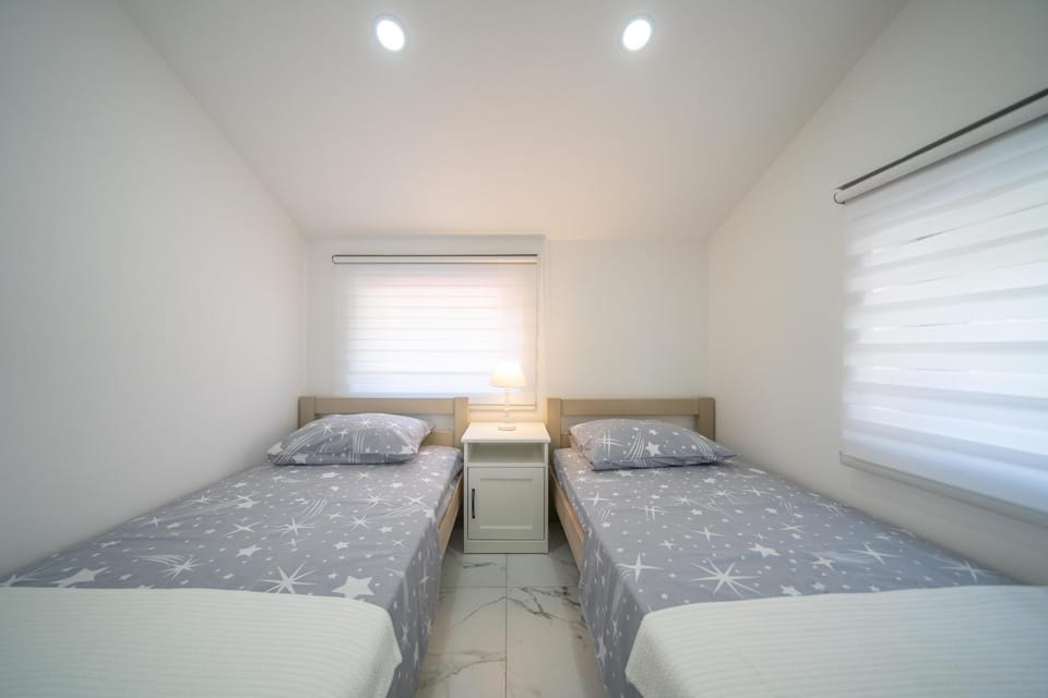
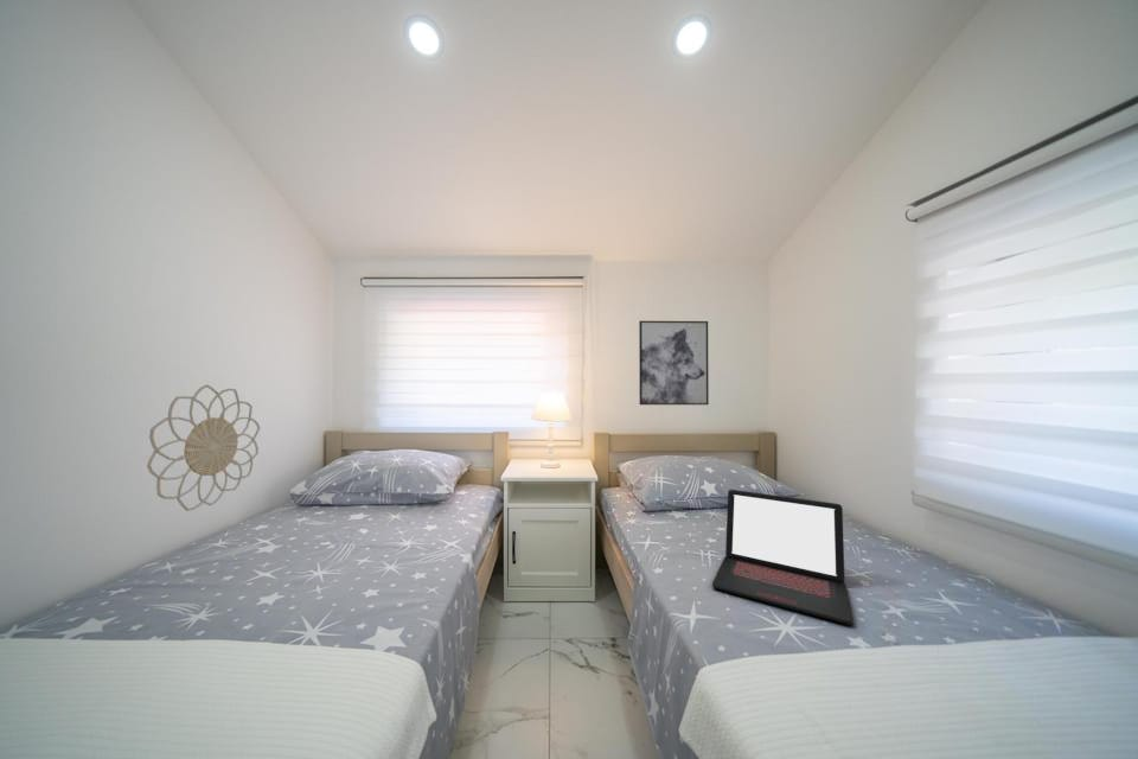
+ wall art [638,320,710,406]
+ laptop [711,489,855,626]
+ decorative wall piece [146,383,261,512]
